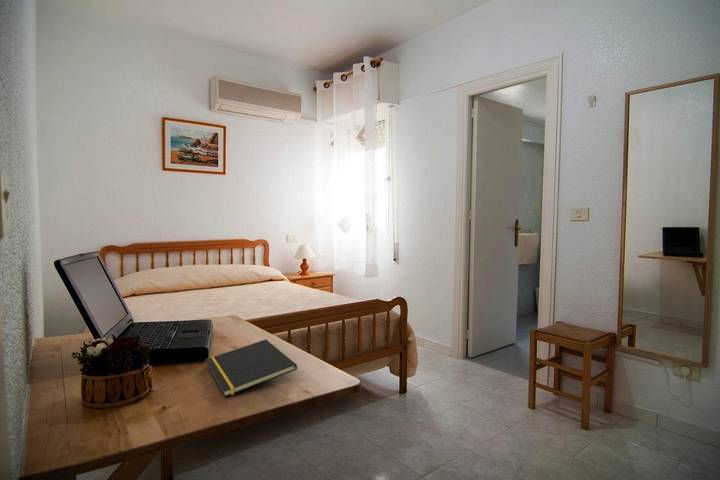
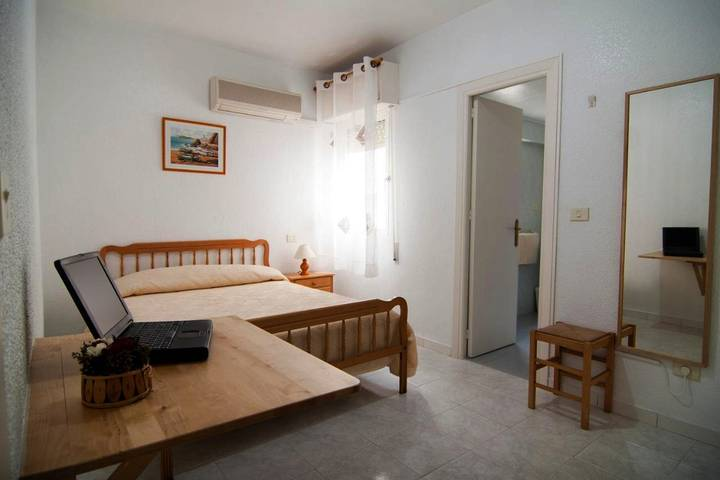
- notepad [204,338,298,398]
